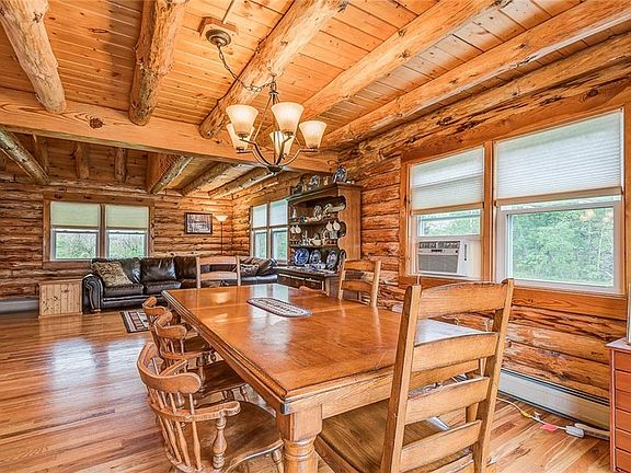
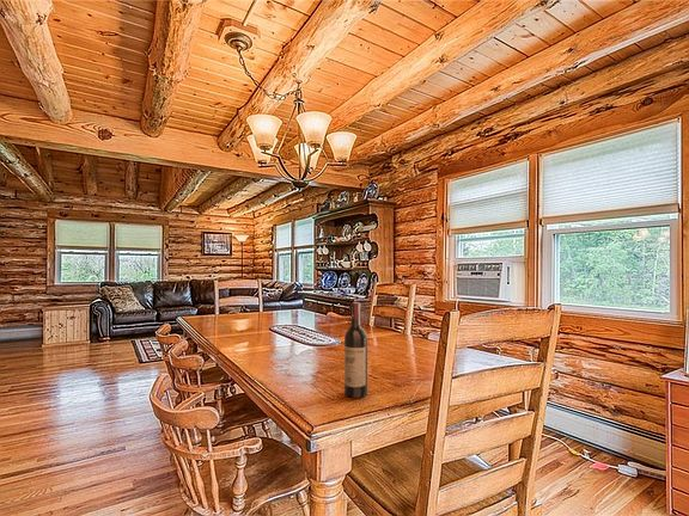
+ wine bottle [343,301,368,399]
